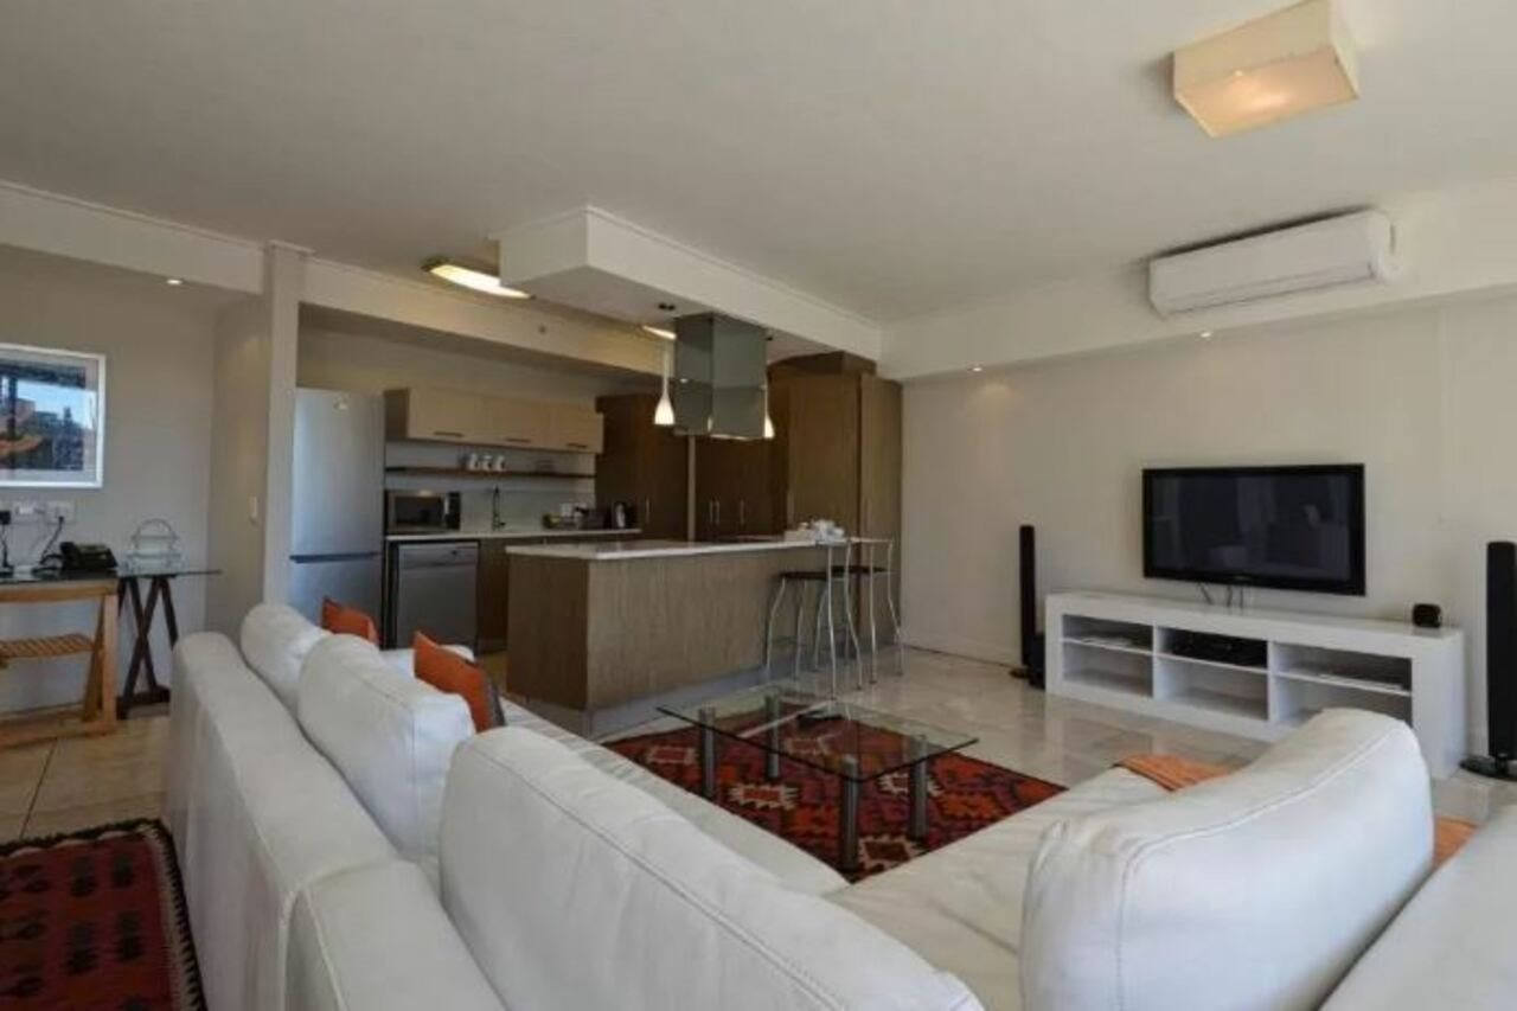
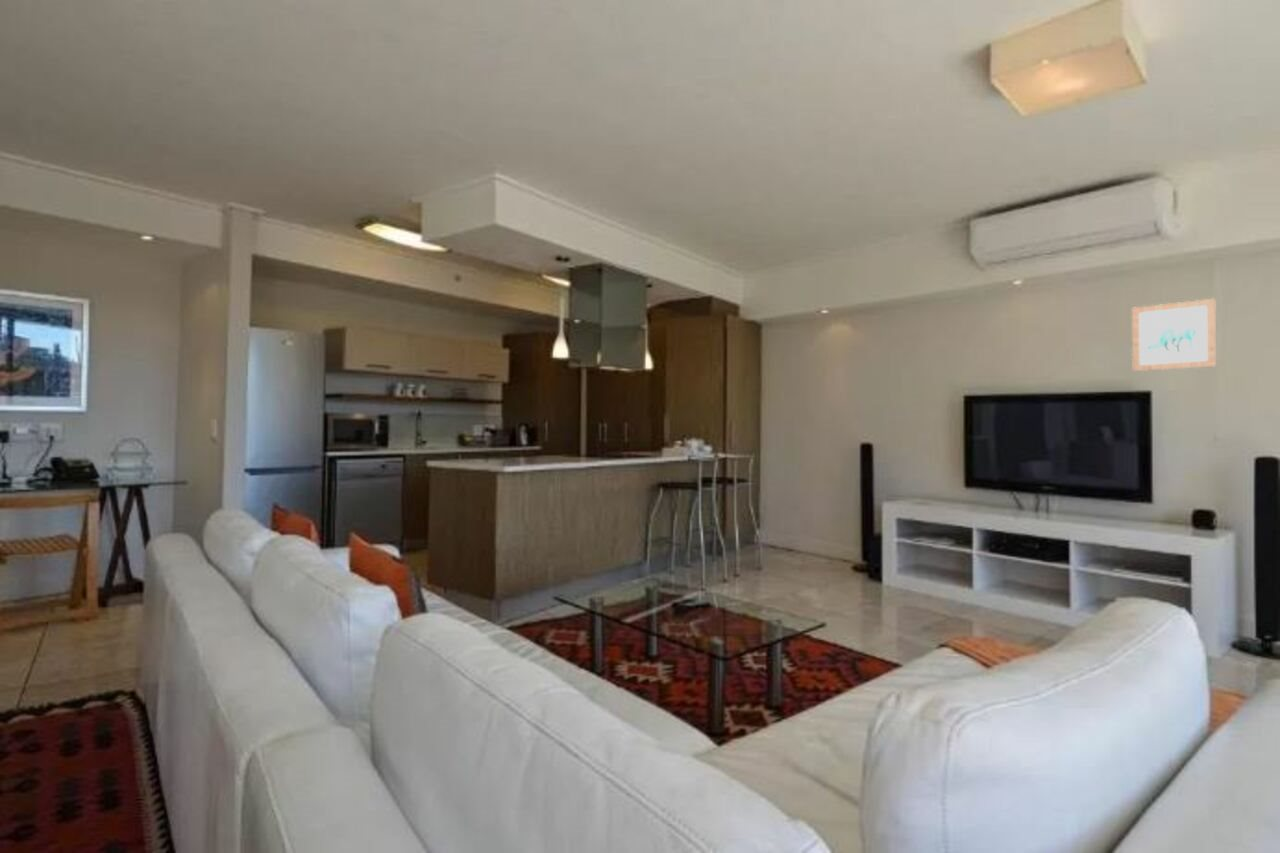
+ wall art [1131,298,1217,372]
